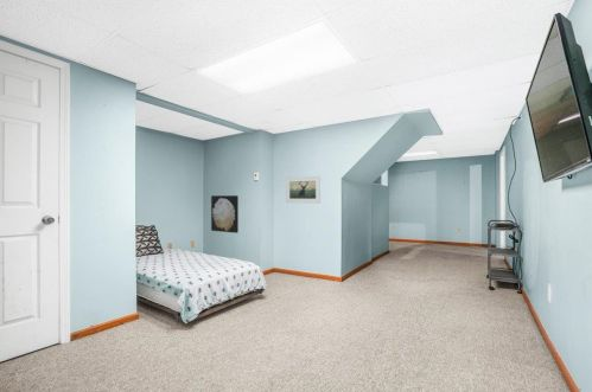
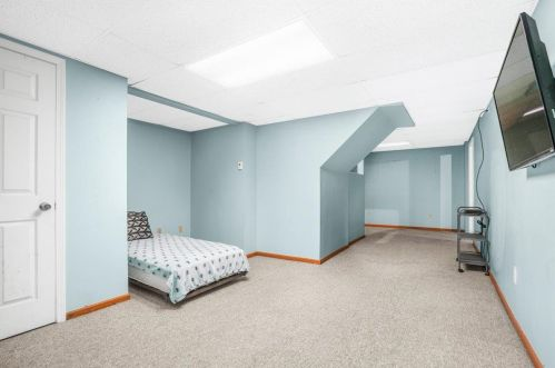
- wall art [210,194,240,234]
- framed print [285,175,322,205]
